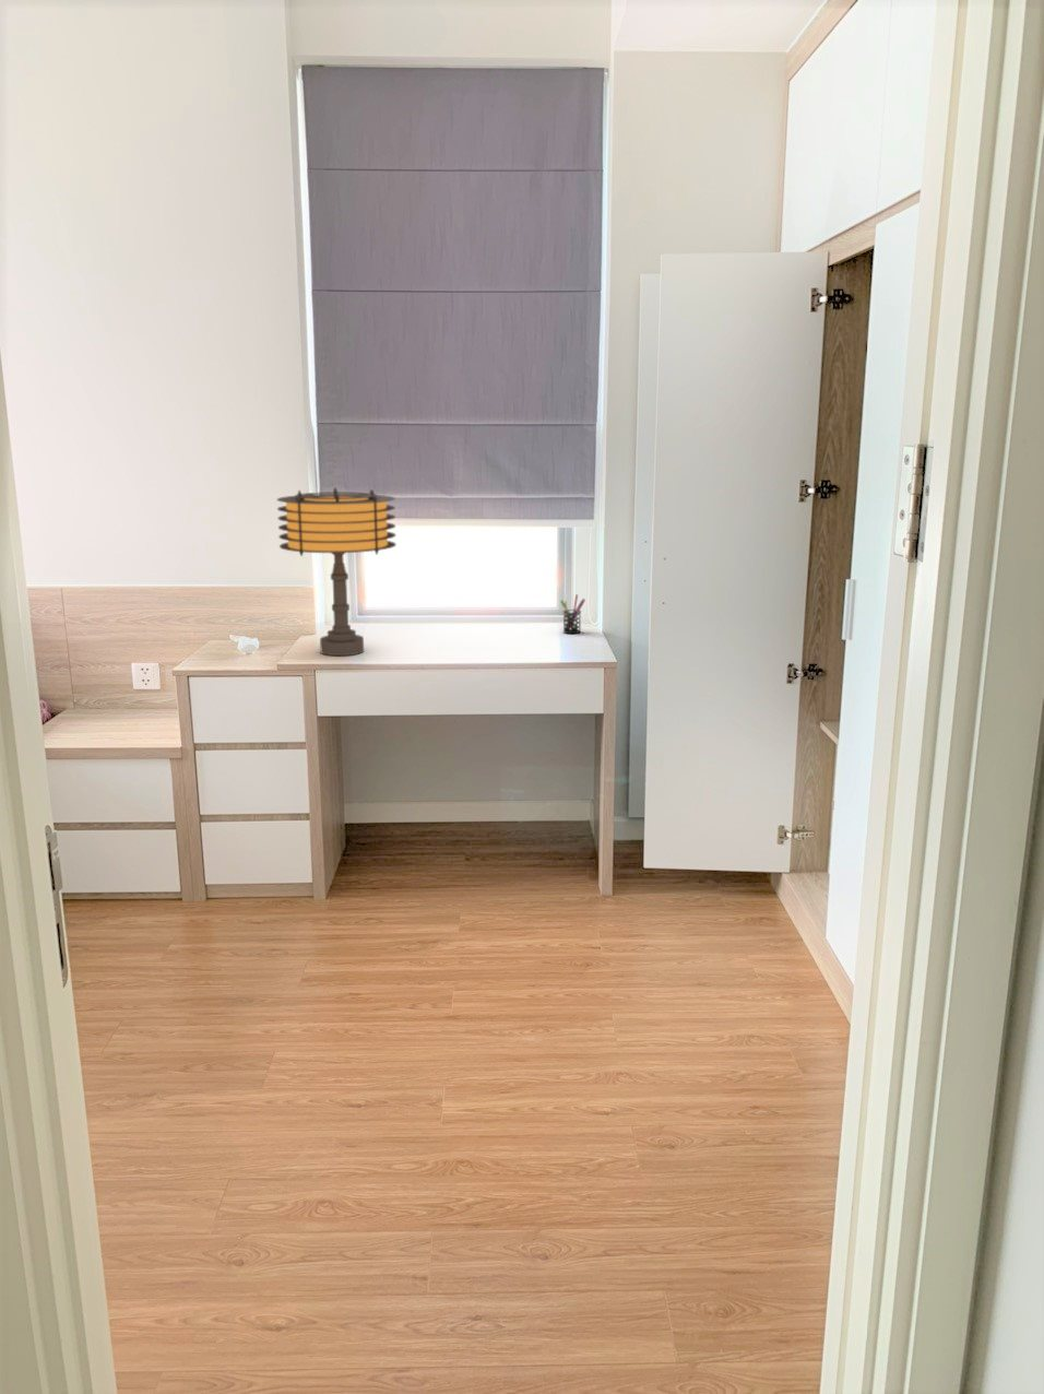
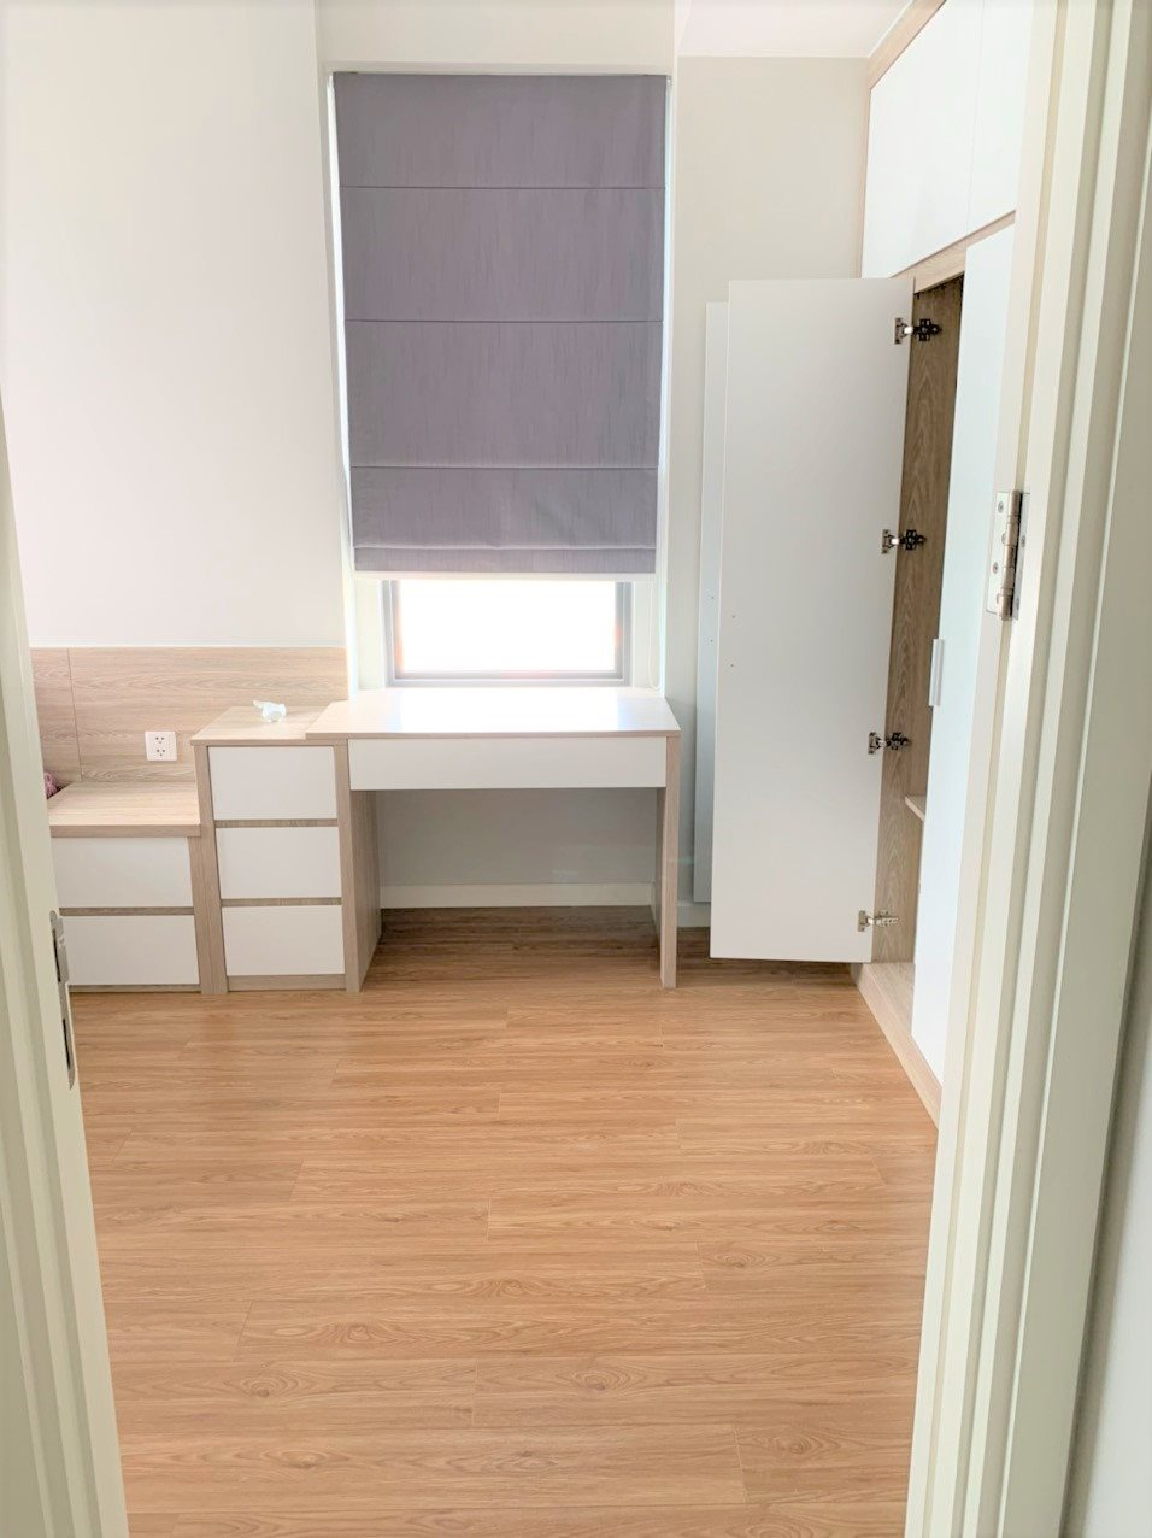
- table lamp [276,486,397,657]
- pen holder [559,593,587,635]
